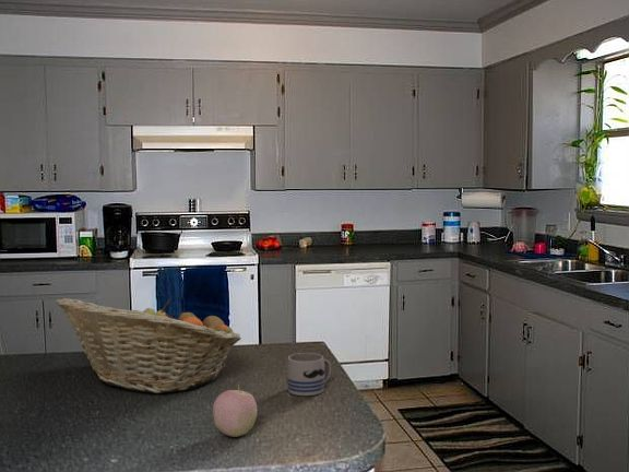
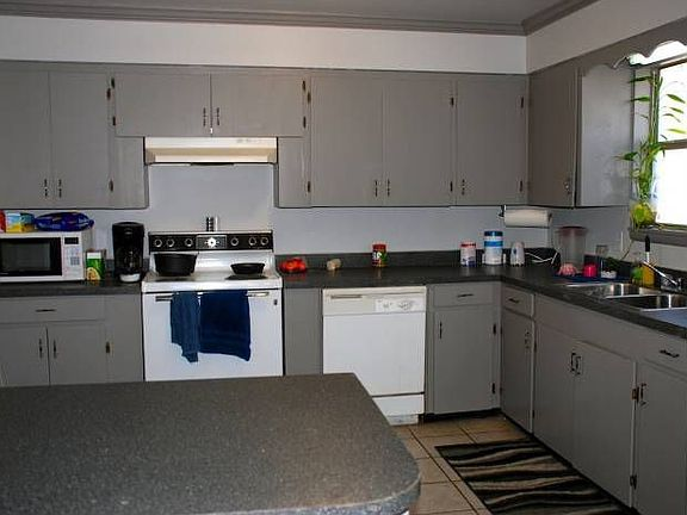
- fruit basket [56,297,242,394]
- apple [212,384,259,438]
- mug [286,352,332,397]
